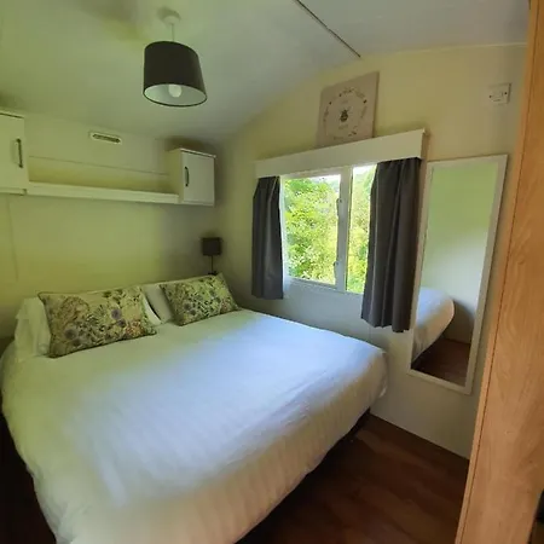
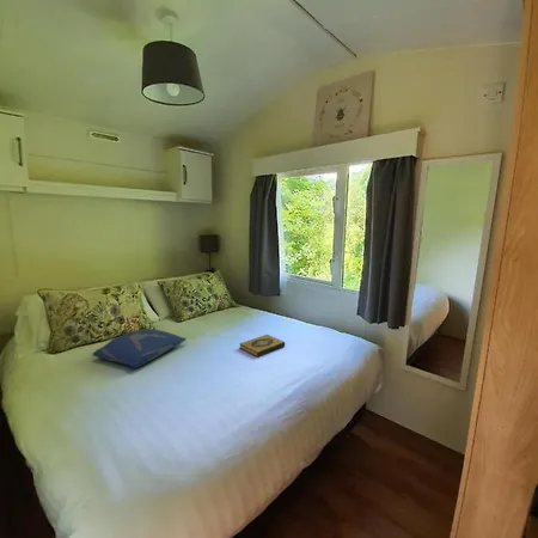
+ hardback book [239,334,286,357]
+ cushion [91,328,188,368]
